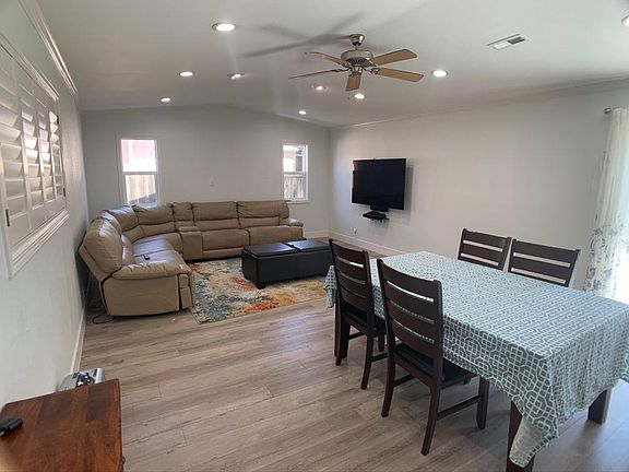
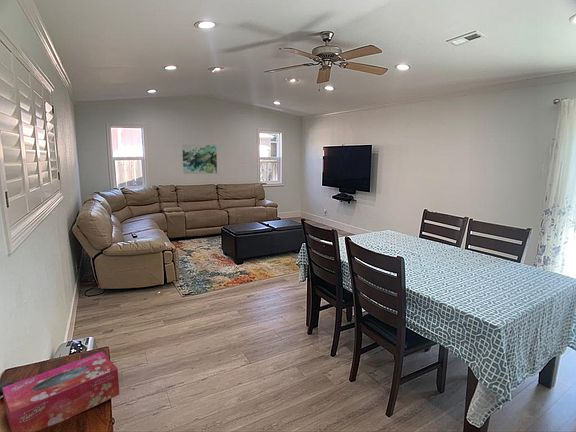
+ wall art [181,143,218,175]
+ tissue box [1,351,121,432]
